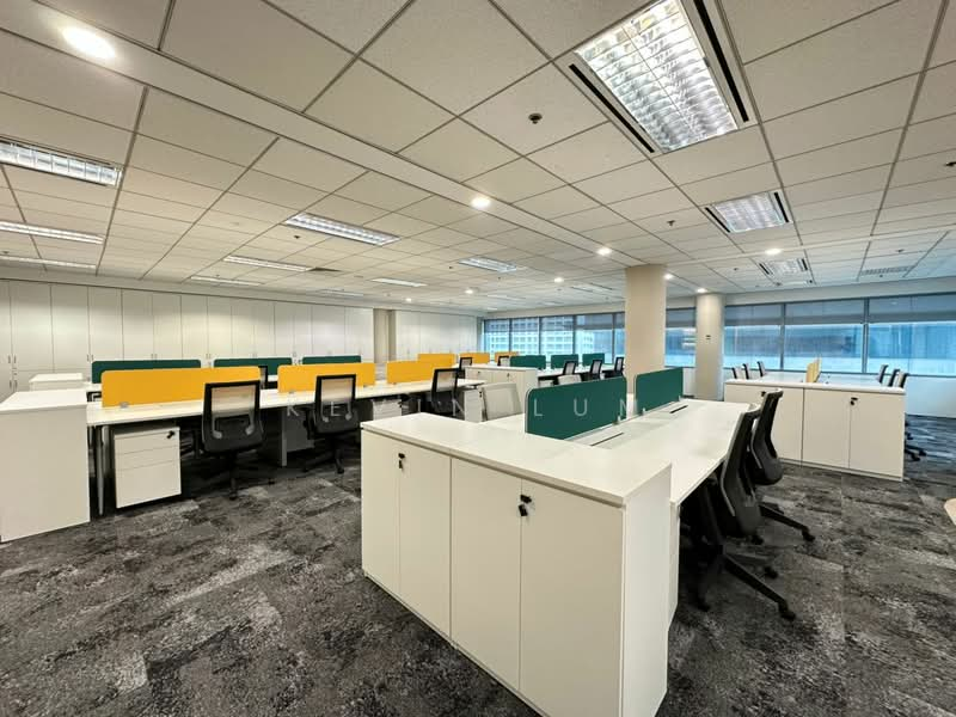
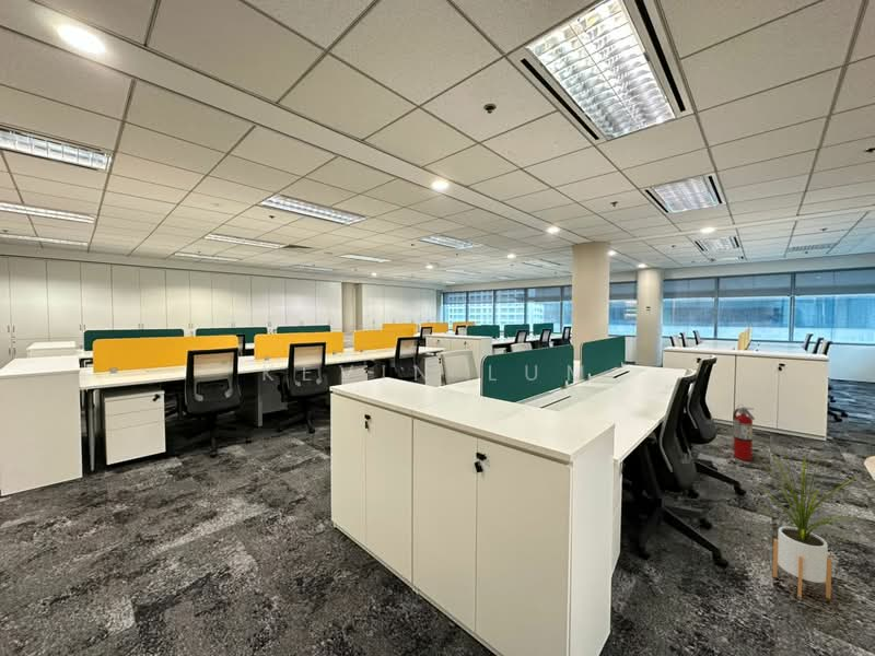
+ fire extinguisher [732,403,756,461]
+ house plant [757,449,862,600]
